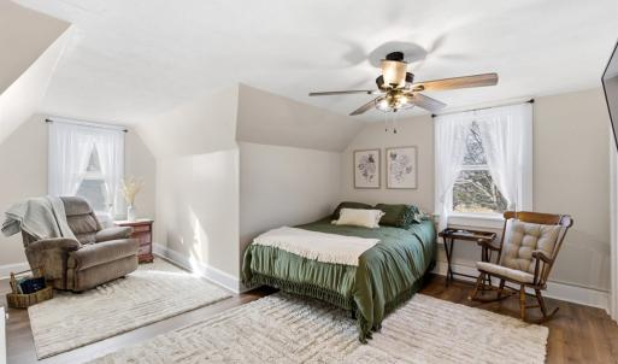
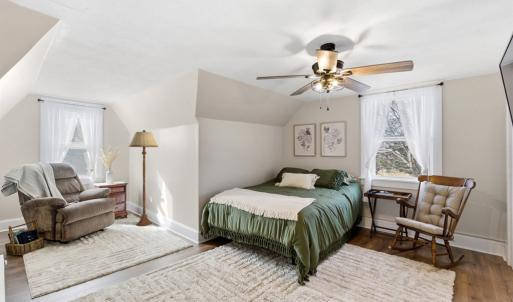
+ floor lamp [128,129,159,227]
